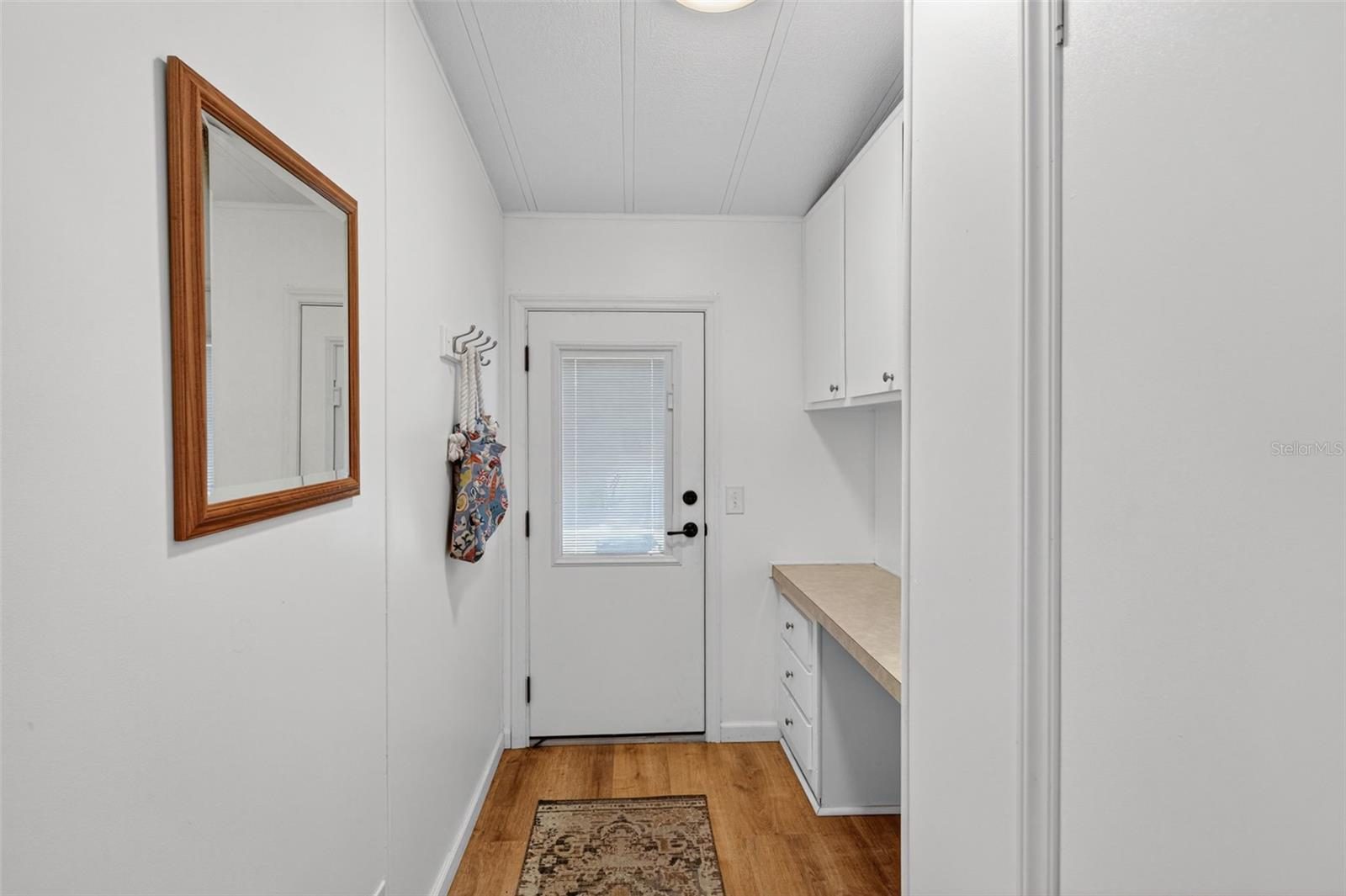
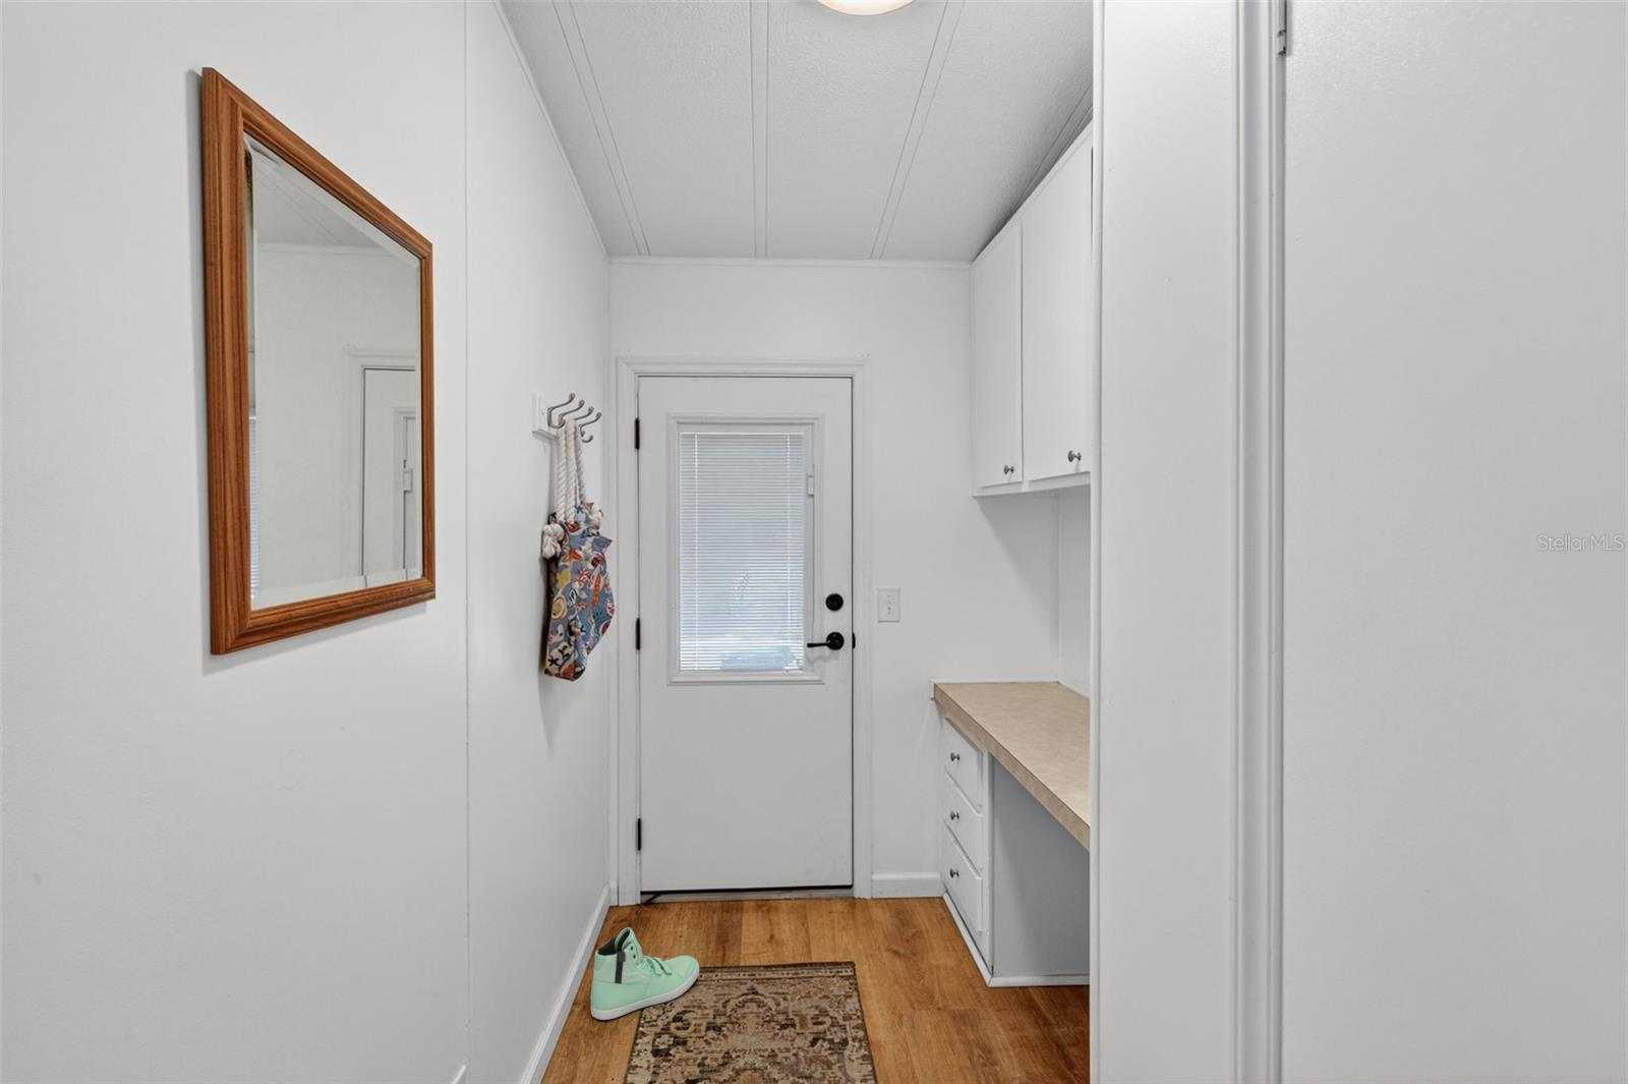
+ sneaker [589,927,700,1021]
